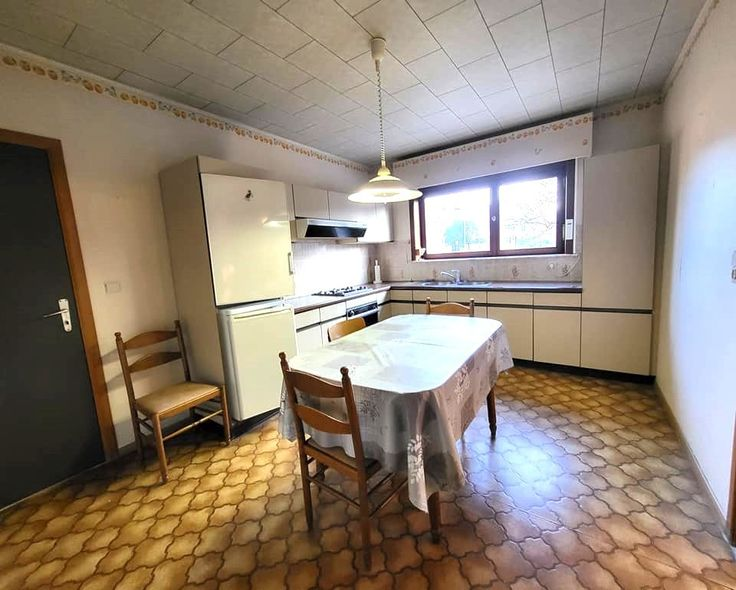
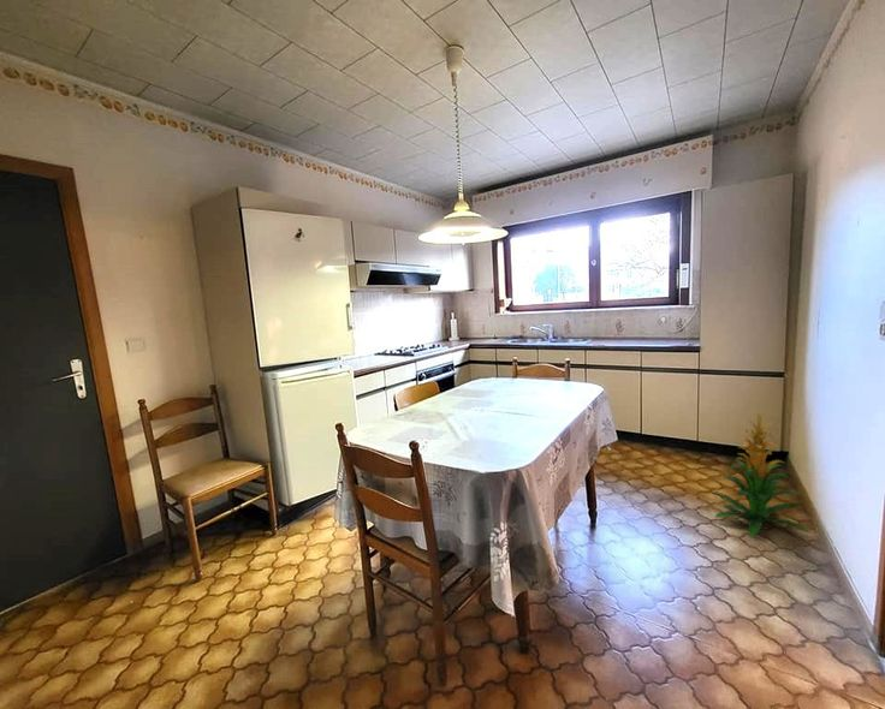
+ indoor plant [711,412,810,537]
